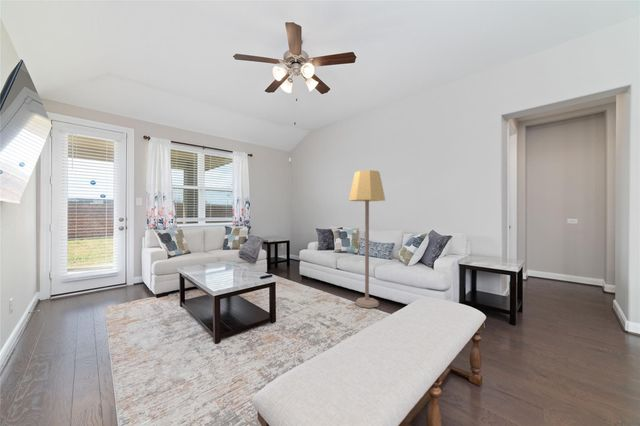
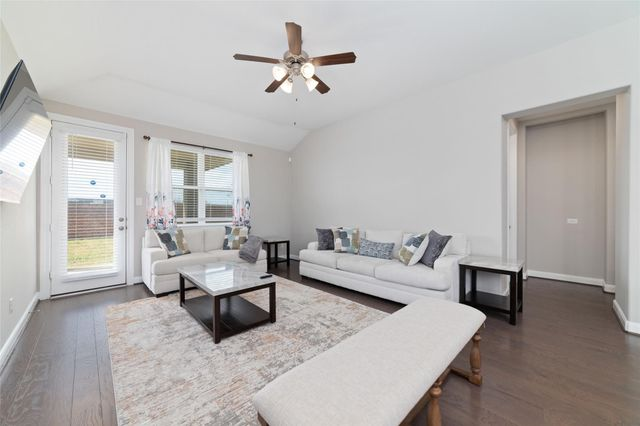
- lamp [348,169,386,309]
